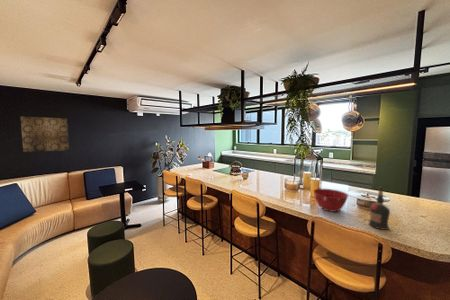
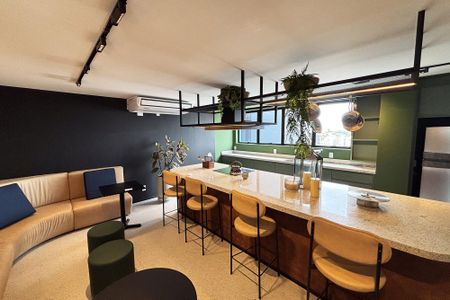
- mixing bowl [312,188,349,213]
- wall art [19,115,70,153]
- liquor bottle [368,186,391,231]
